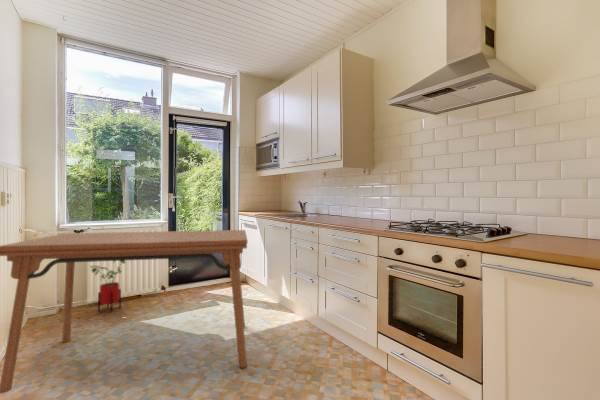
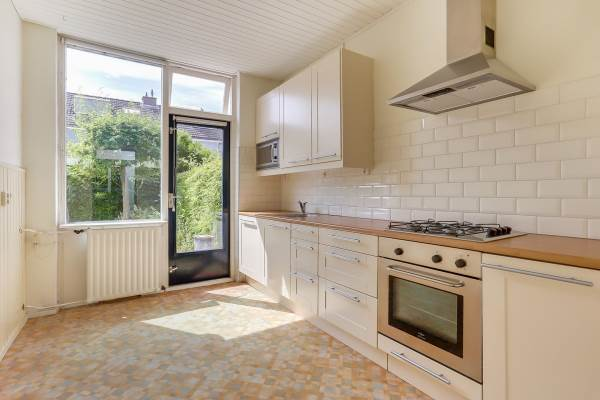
- house plant [89,260,132,313]
- dining table [0,229,249,395]
